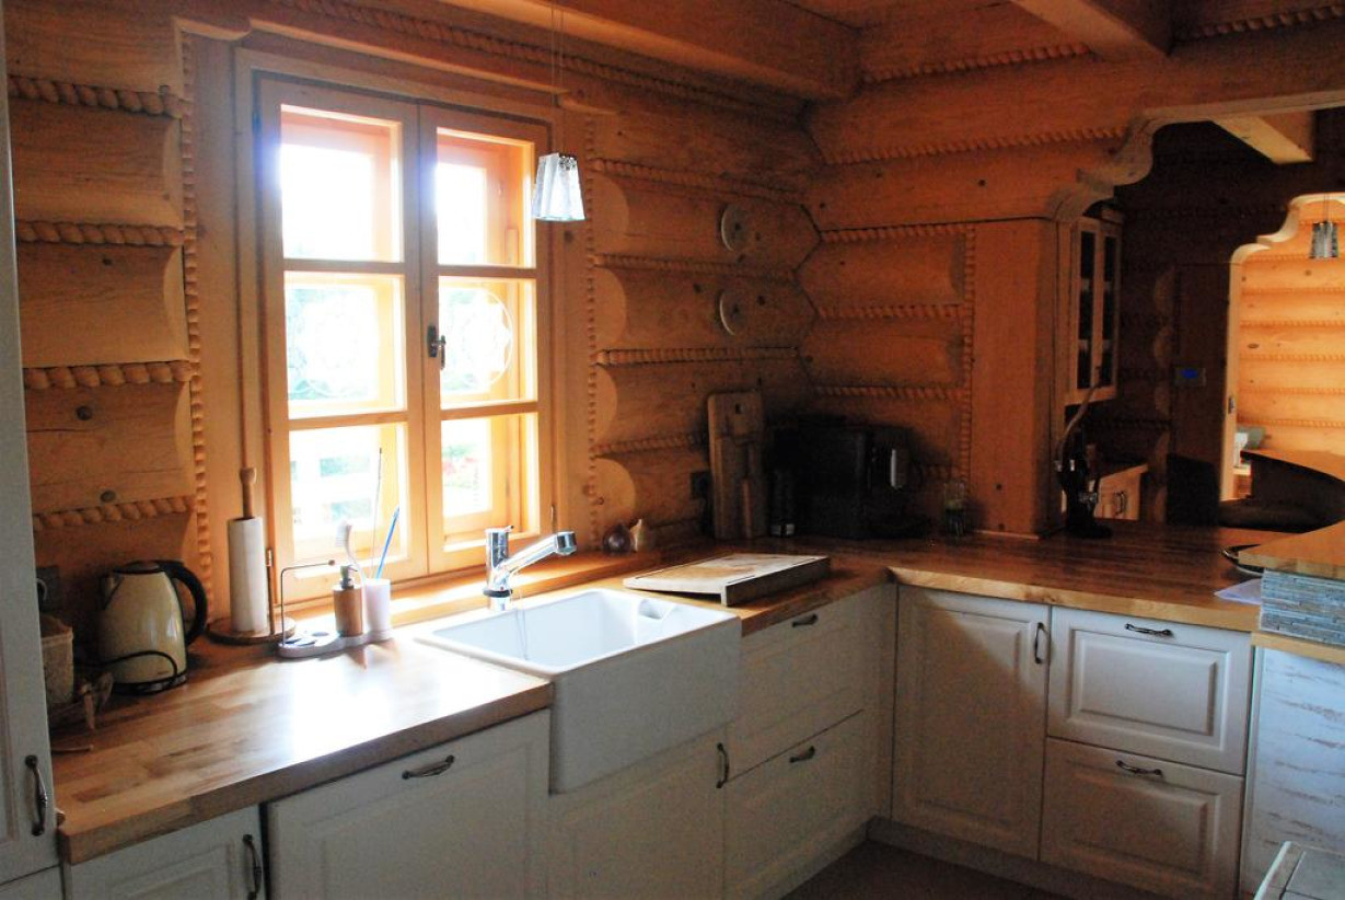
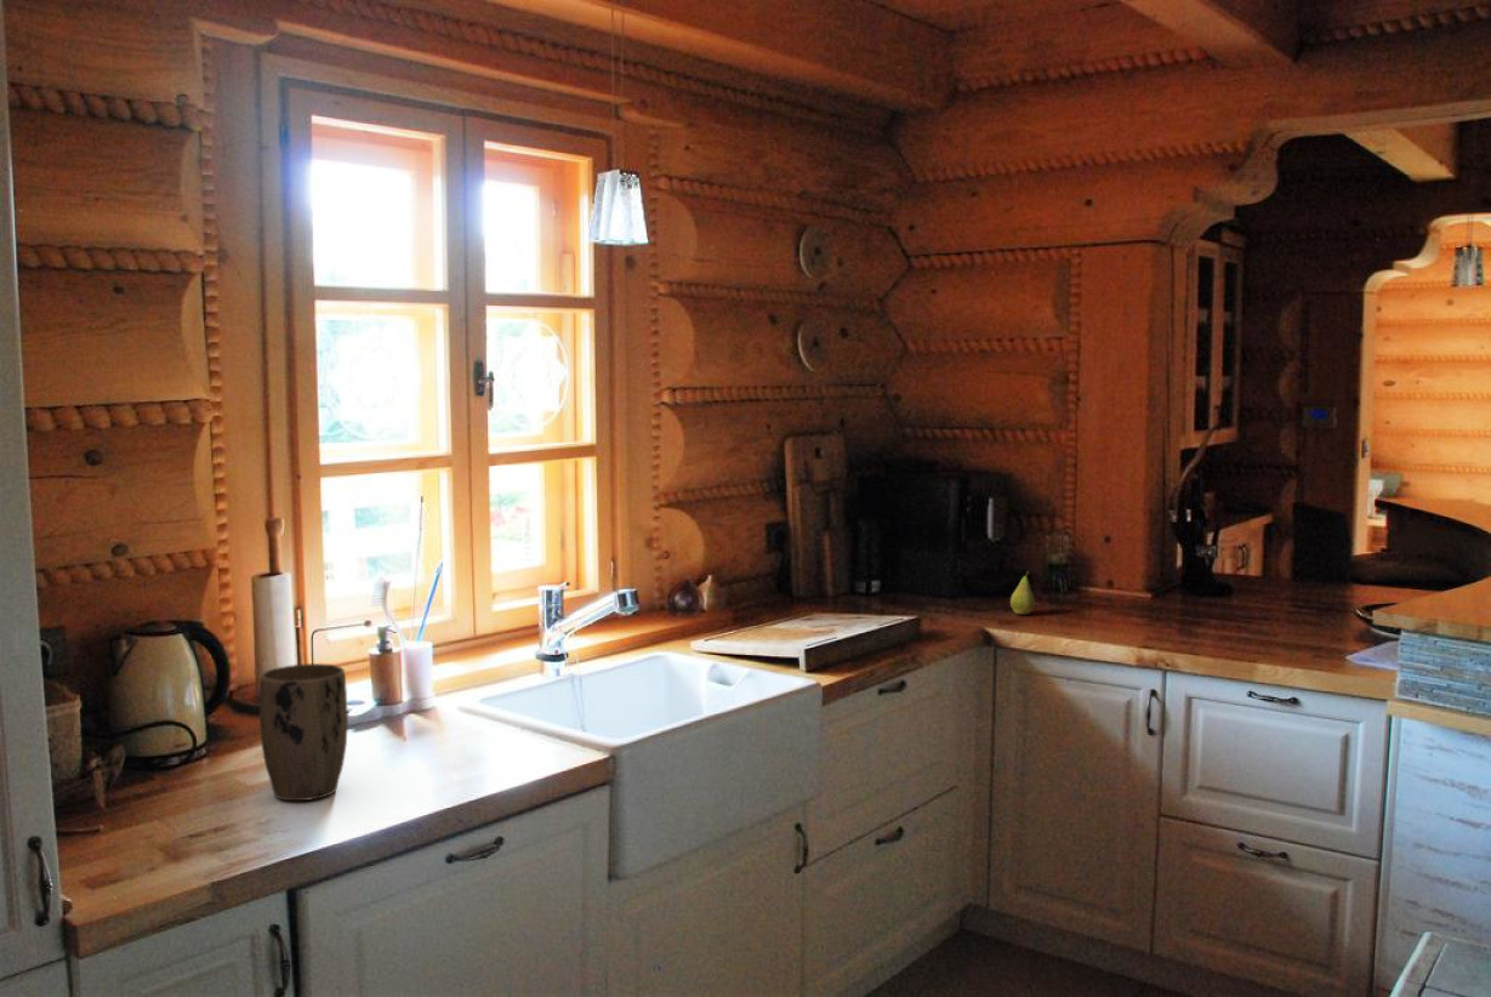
+ fruit [1009,570,1036,615]
+ plant pot [258,662,349,802]
